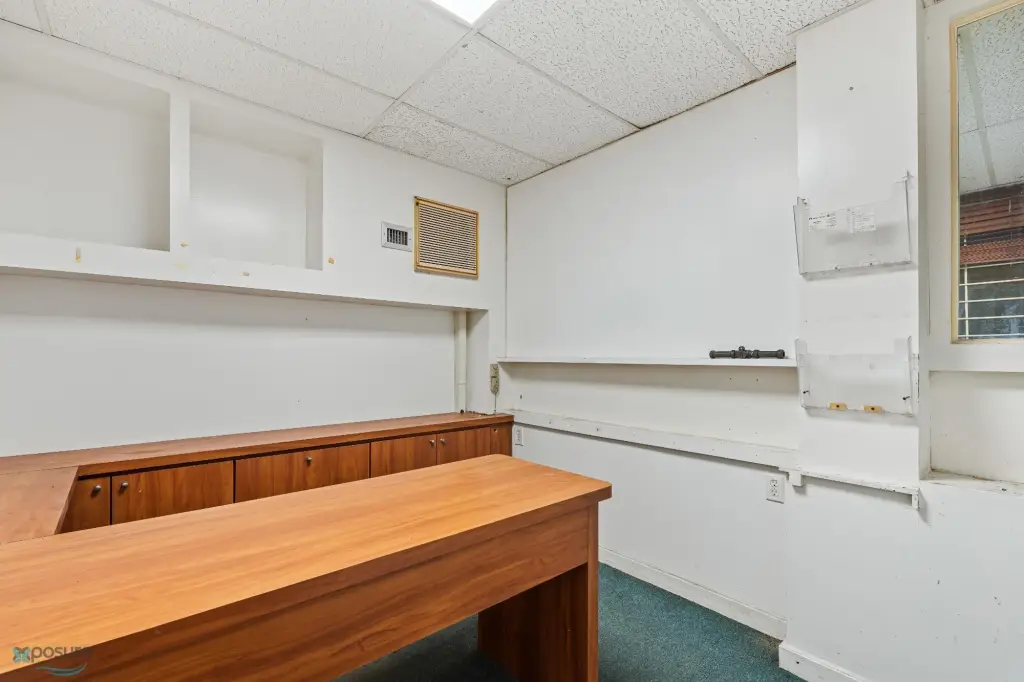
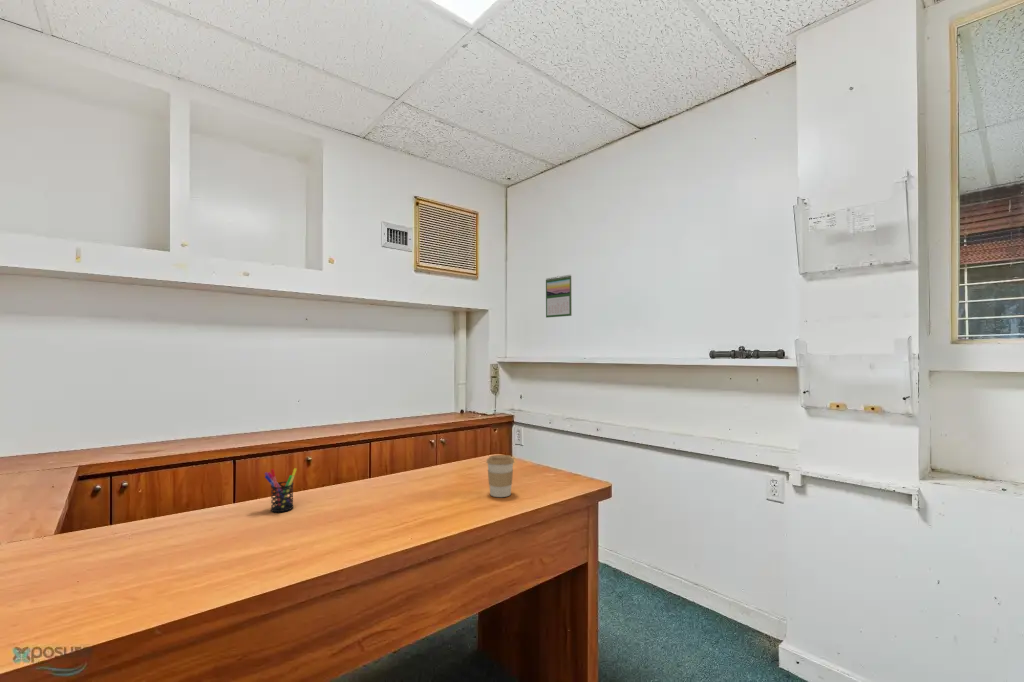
+ calendar [545,274,573,318]
+ pen holder [263,467,298,513]
+ coffee cup [485,454,515,498]
